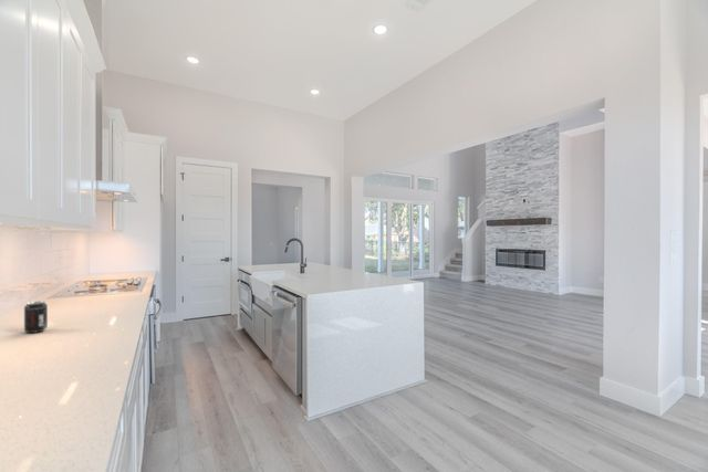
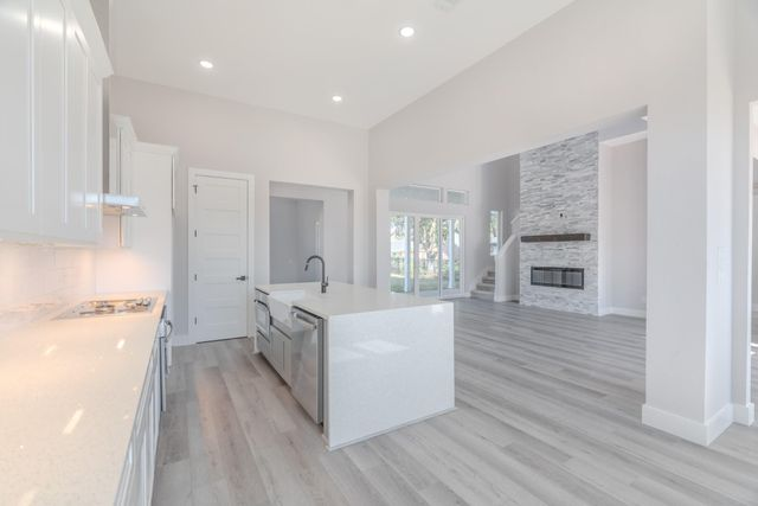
- beverage can [23,300,49,334]
